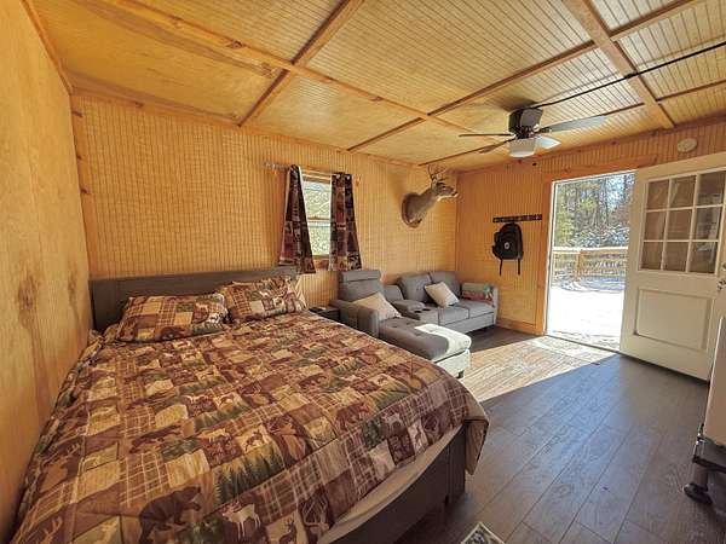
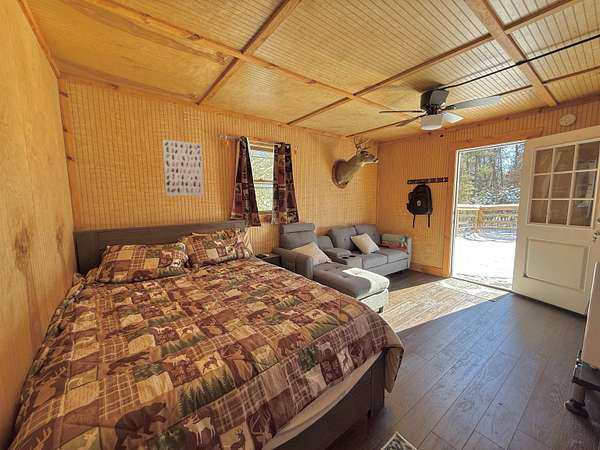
+ wall art [162,138,205,196]
